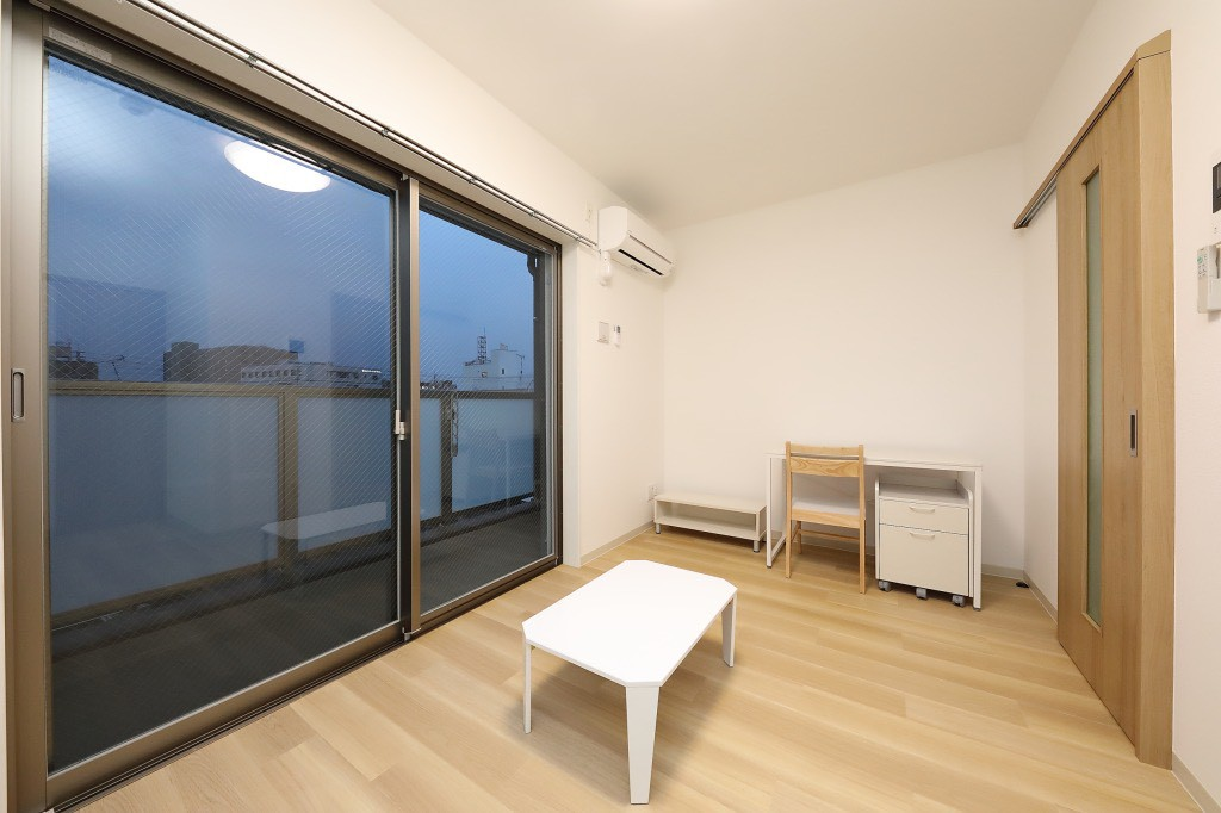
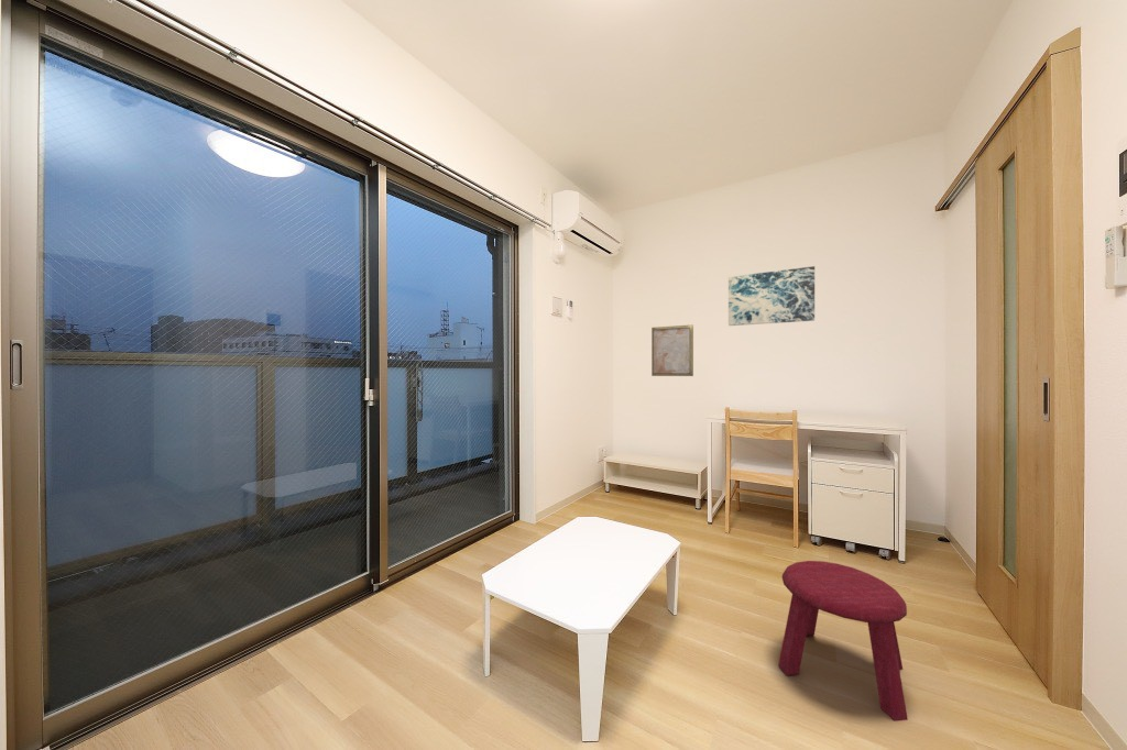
+ wall art [650,323,694,377]
+ wall art [727,265,816,327]
+ stool [777,560,909,723]
